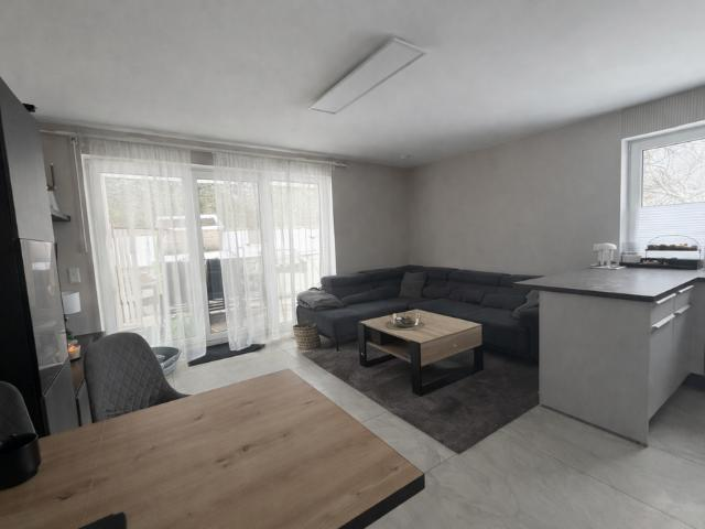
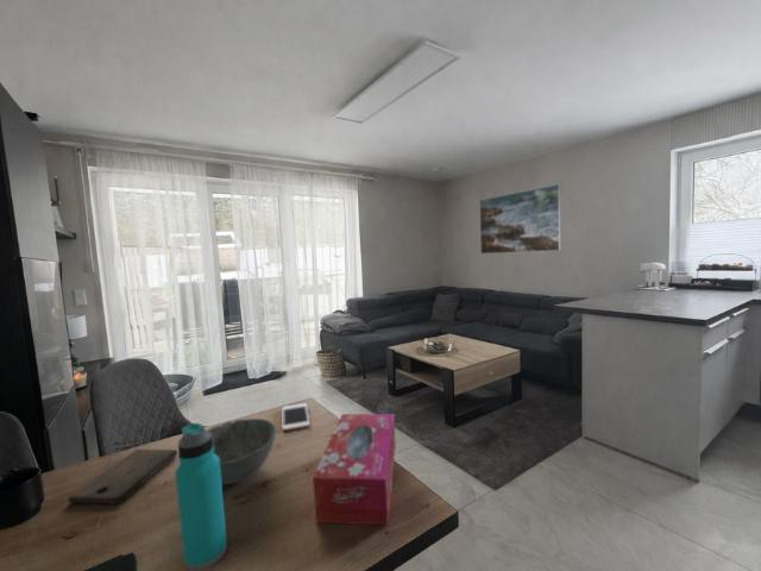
+ water bottle [174,422,228,571]
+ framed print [478,183,561,255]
+ cell phone [282,402,312,432]
+ bowl [206,418,277,485]
+ tissue box [312,413,397,526]
+ cutting board [68,448,178,504]
